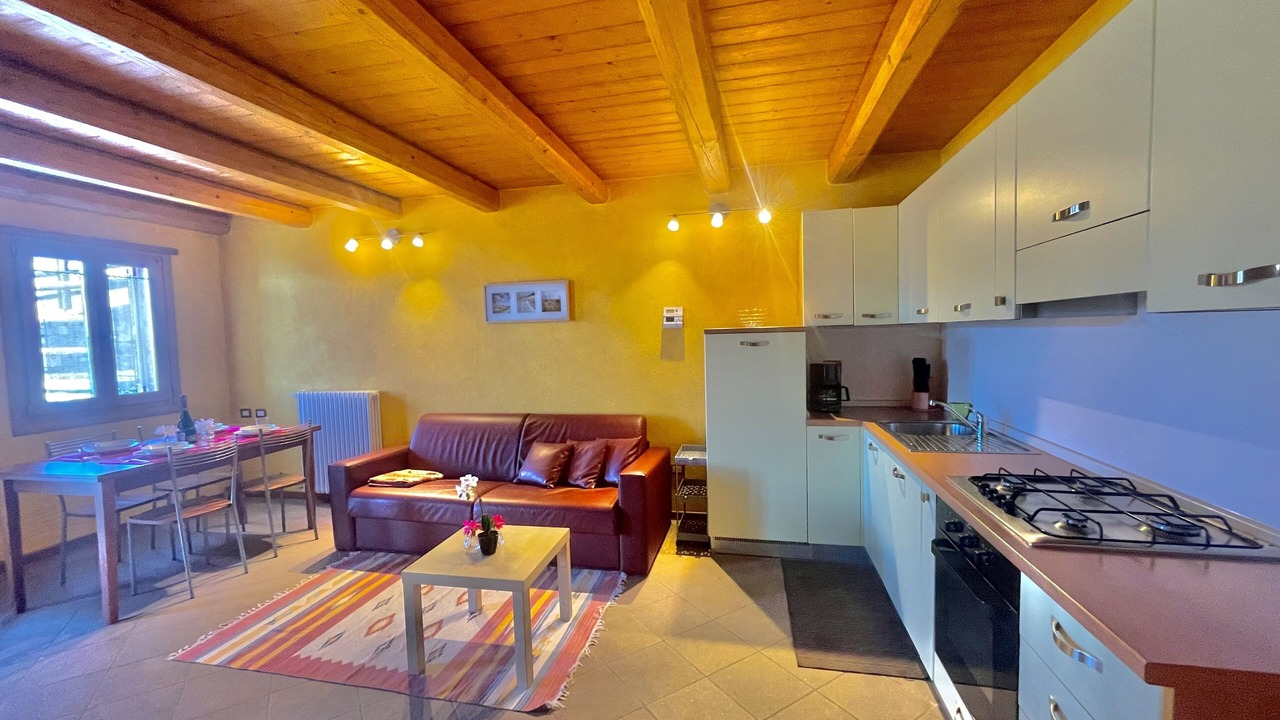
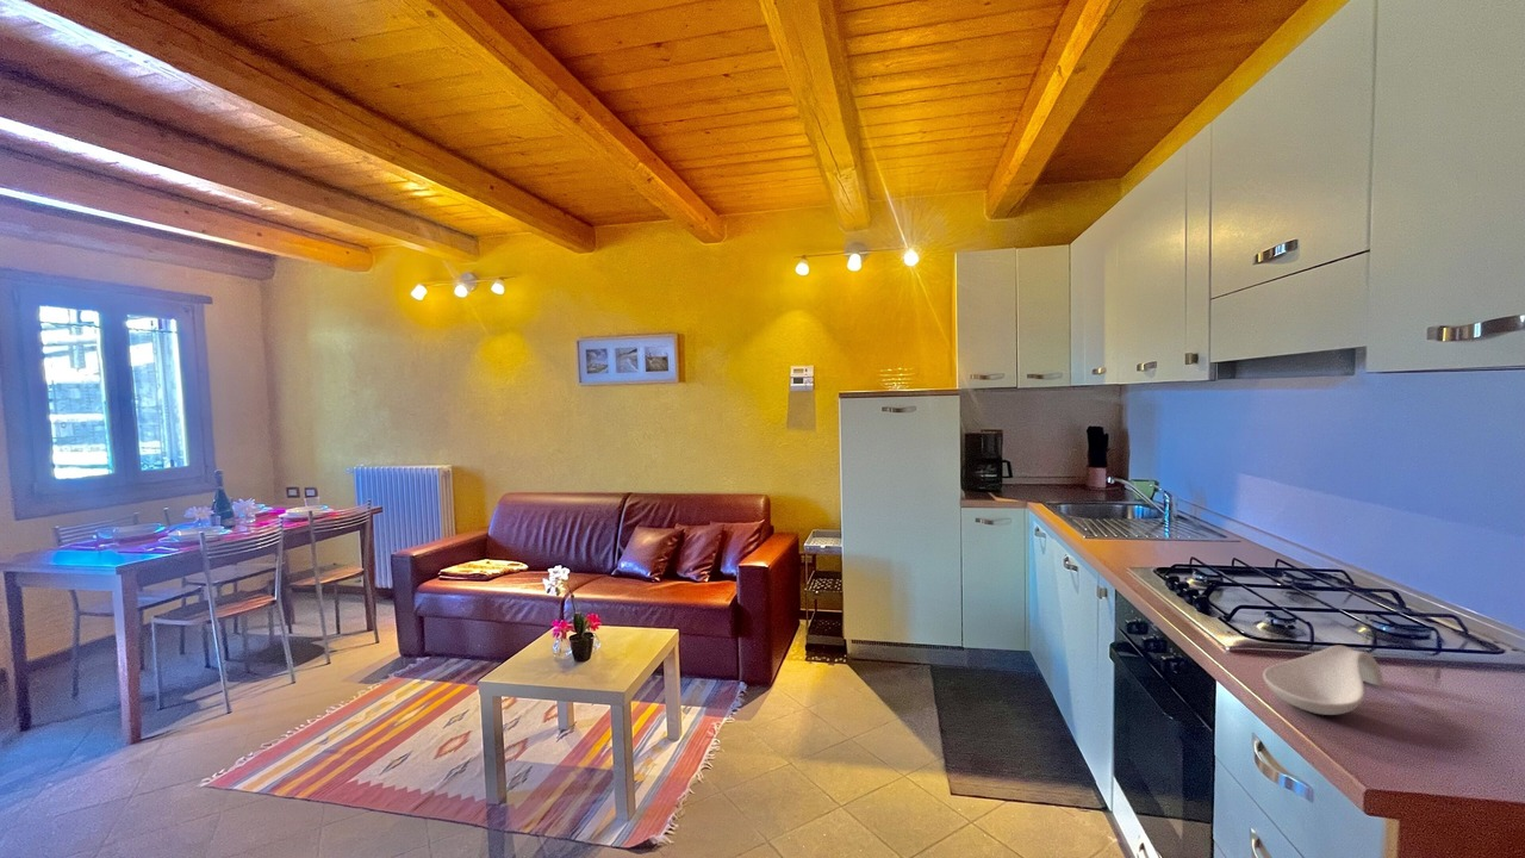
+ spoon rest [1262,645,1384,716]
